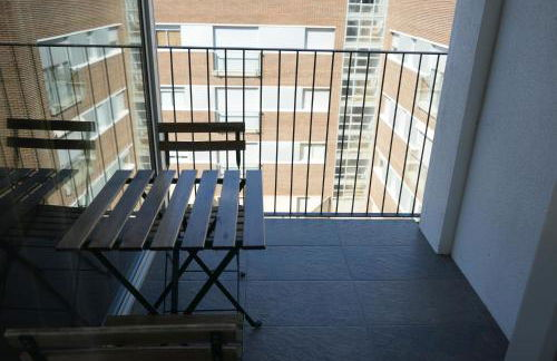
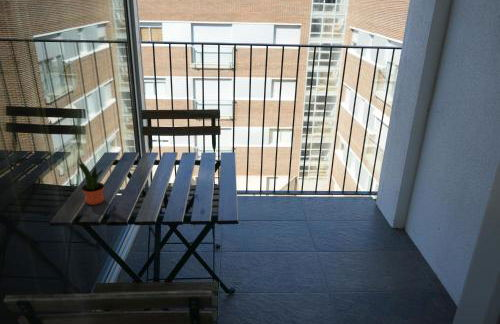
+ potted plant [77,157,105,206]
